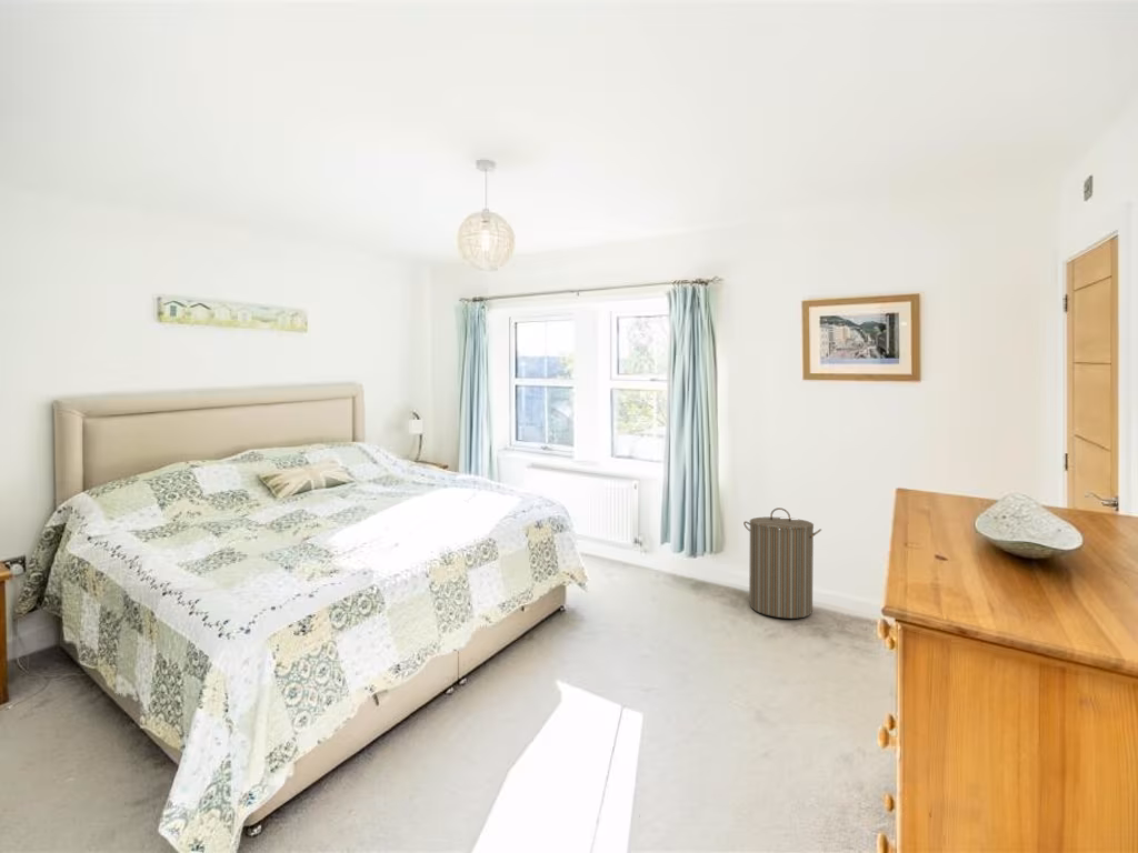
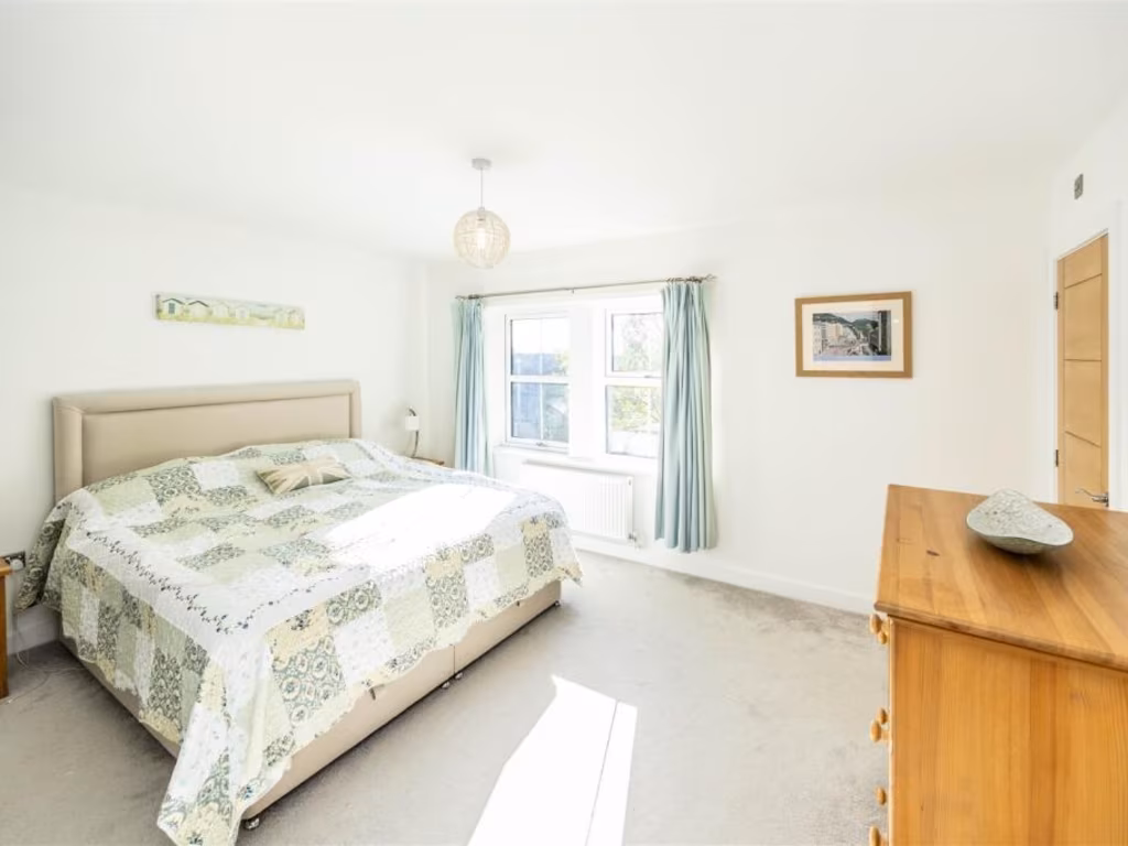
- laundry hamper [742,506,822,620]
